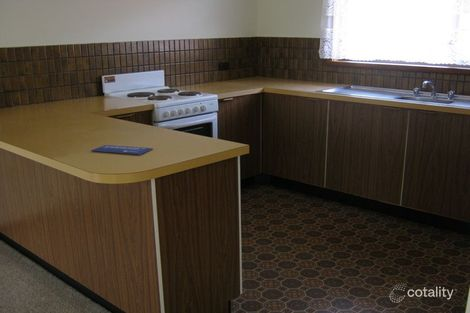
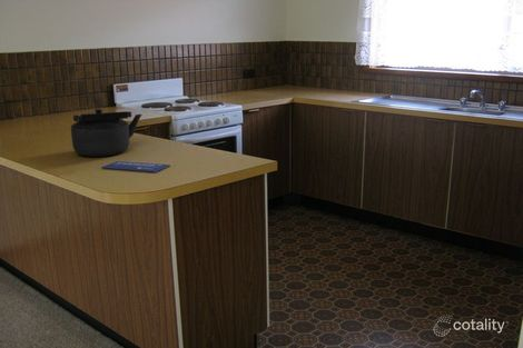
+ kettle [70,108,142,158]
